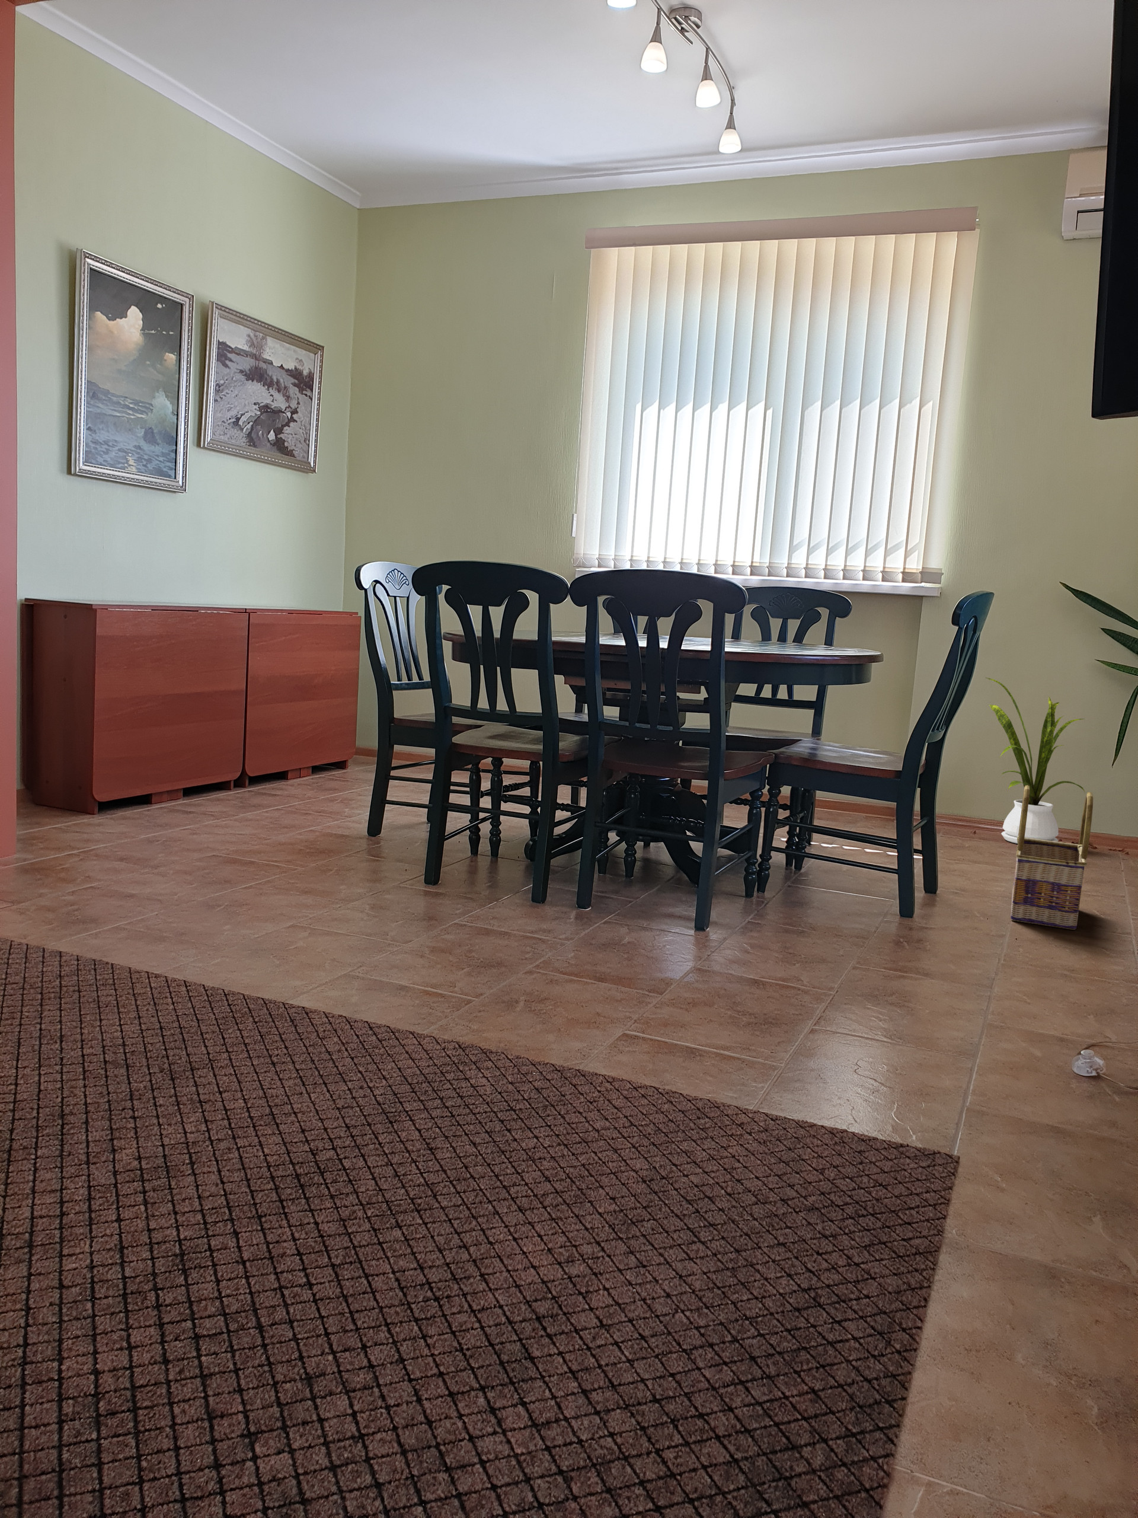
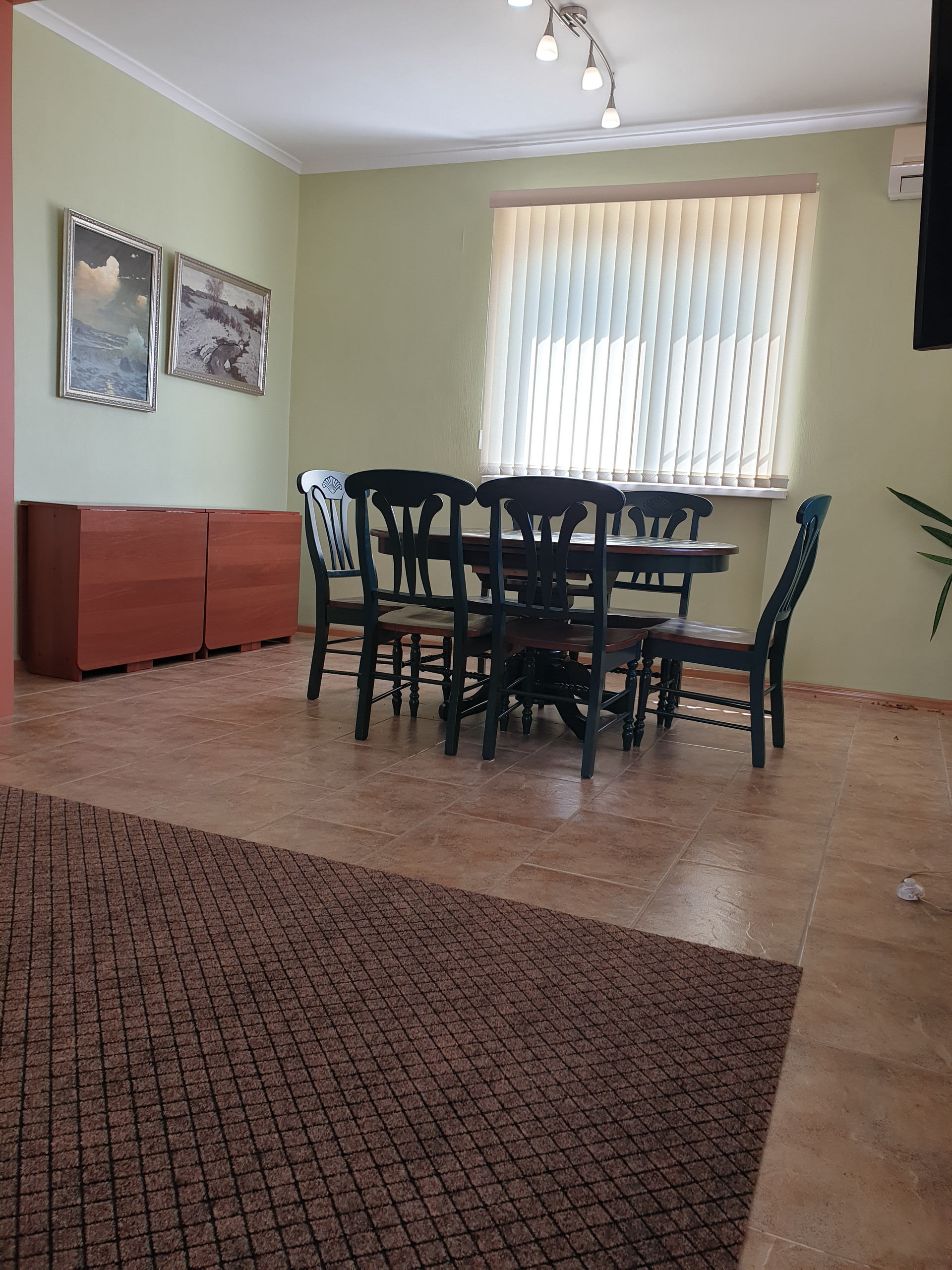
- house plant [986,678,1085,844]
- basket [1010,785,1094,930]
